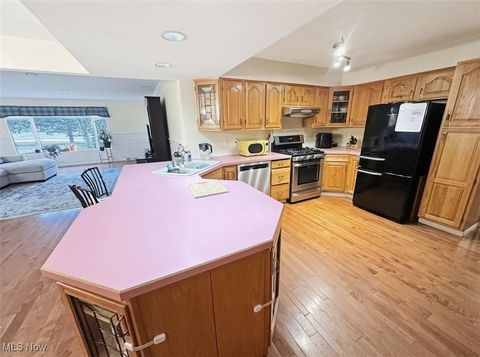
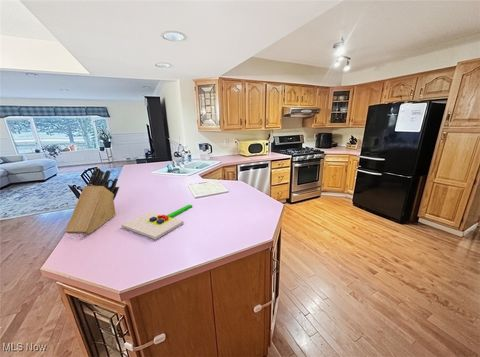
+ chopping board [121,204,193,240]
+ knife block [64,167,120,235]
